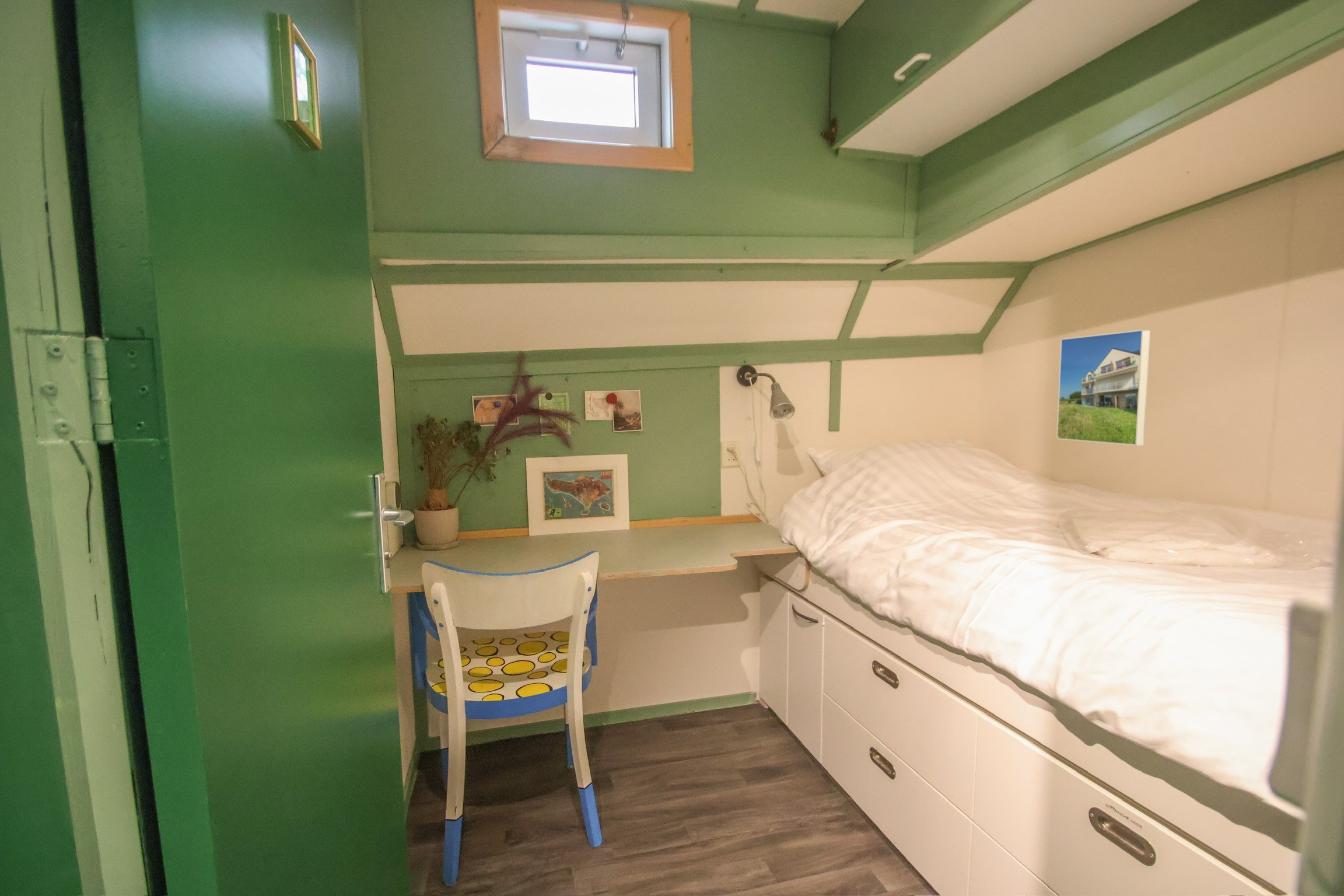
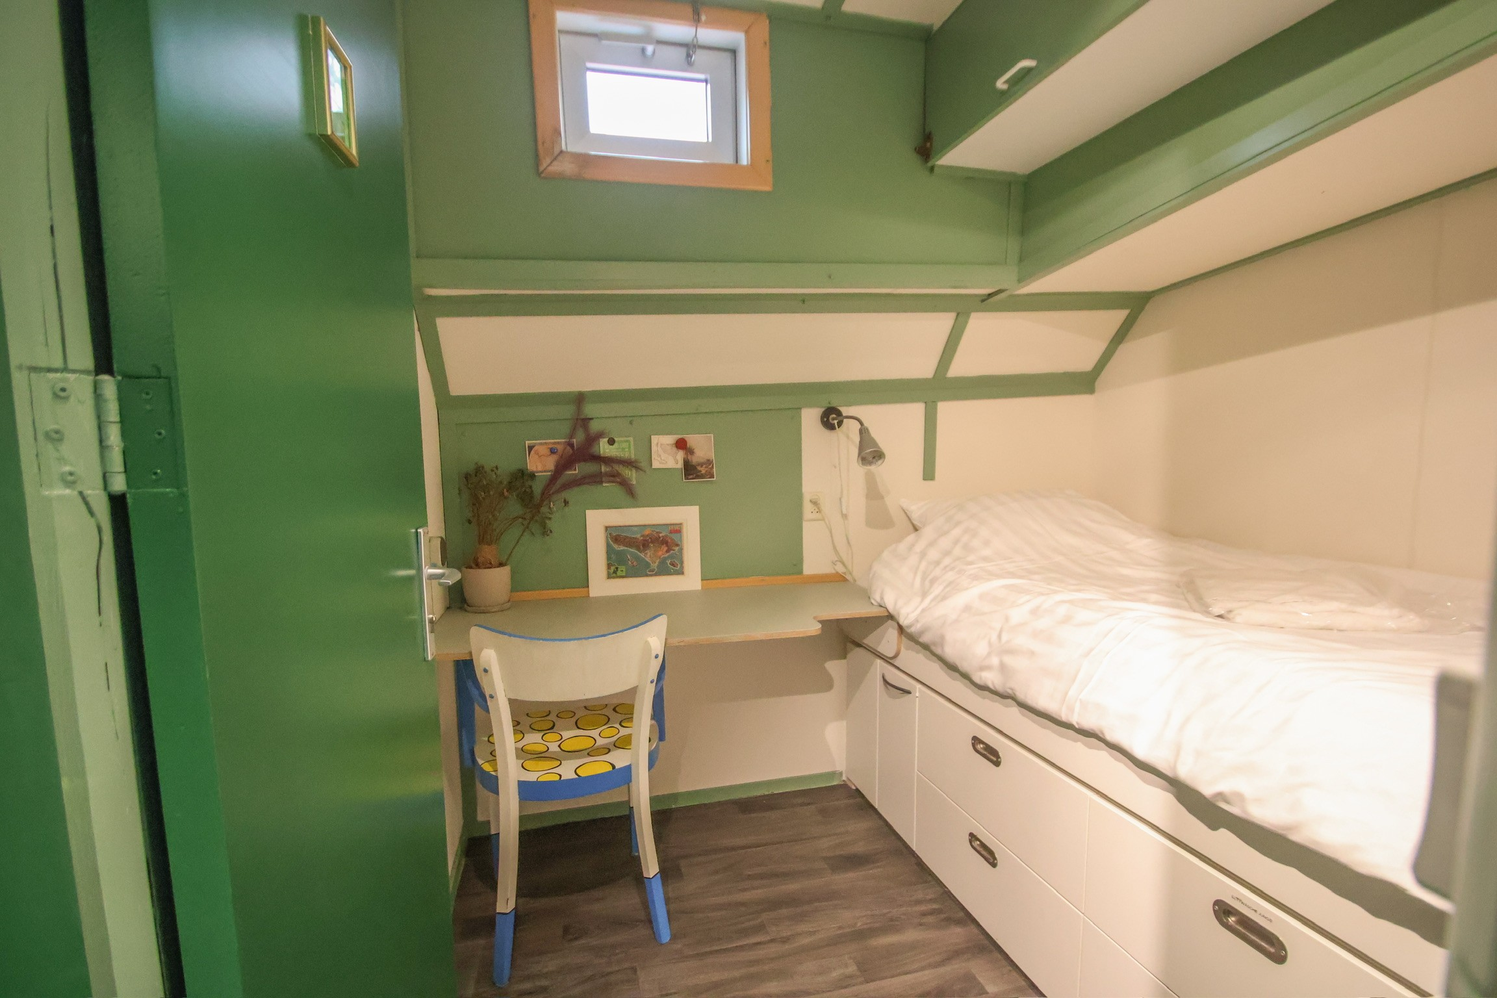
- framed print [1056,329,1151,446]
